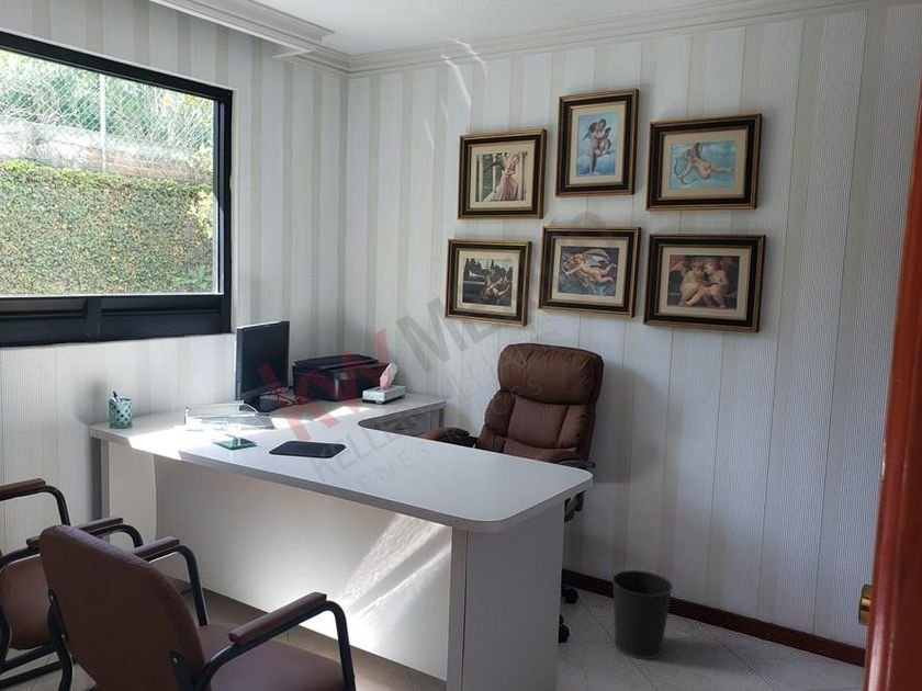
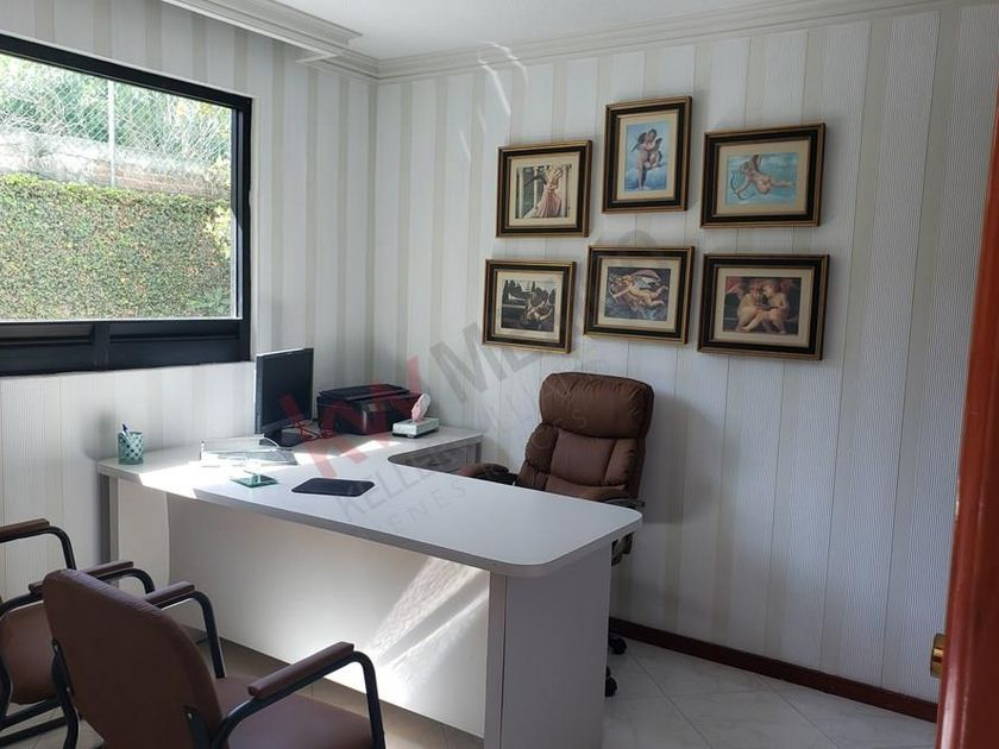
- wastebasket [611,569,674,660]
